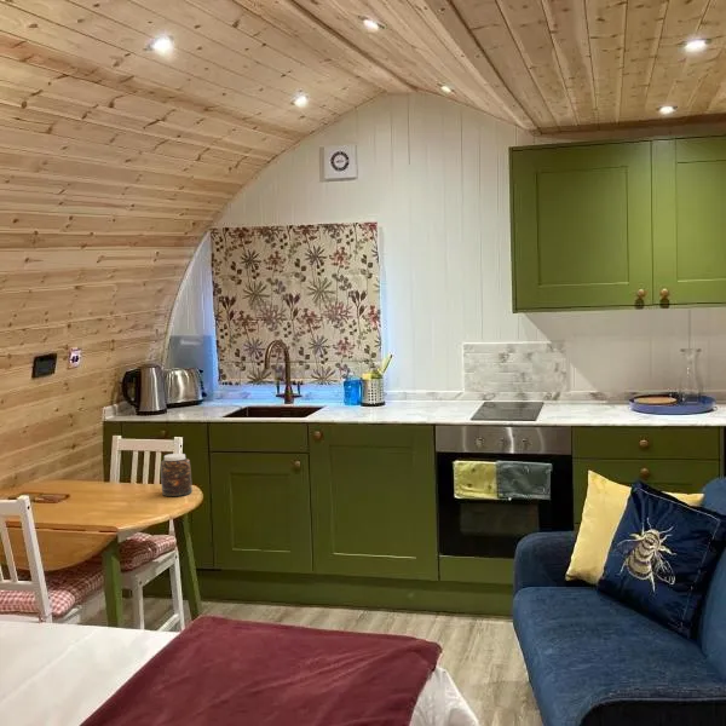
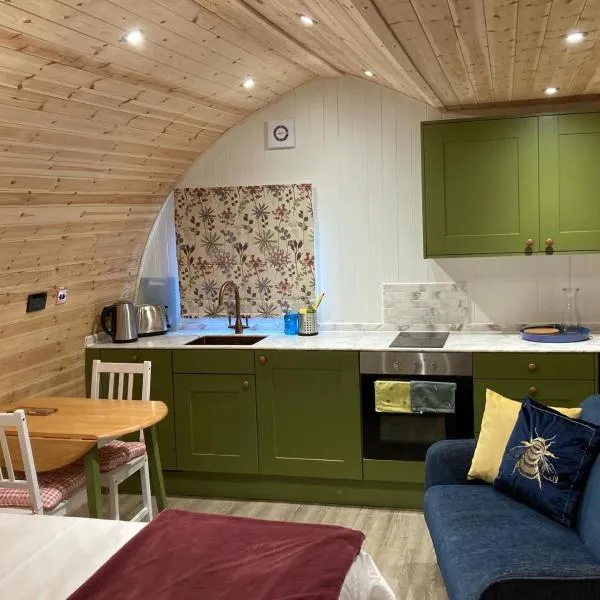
- jar [160,453,194,497]
